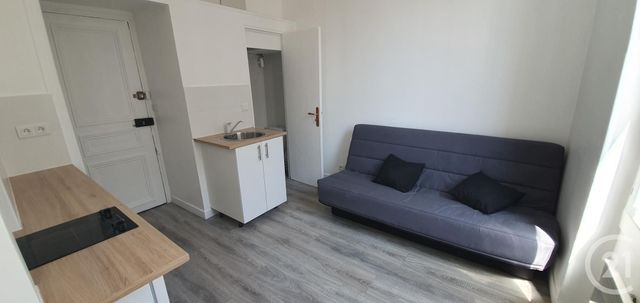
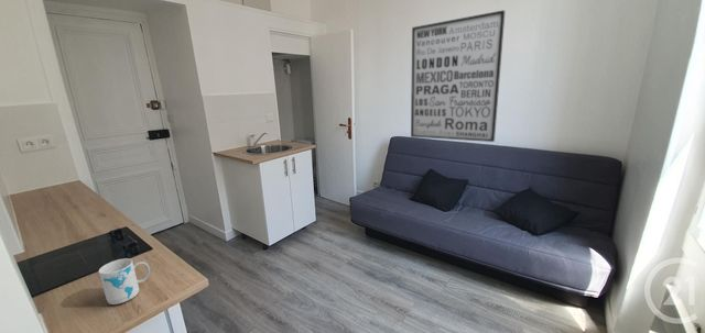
+ wall art [410,9,507,143]
+ mug [98,257,151,306]
